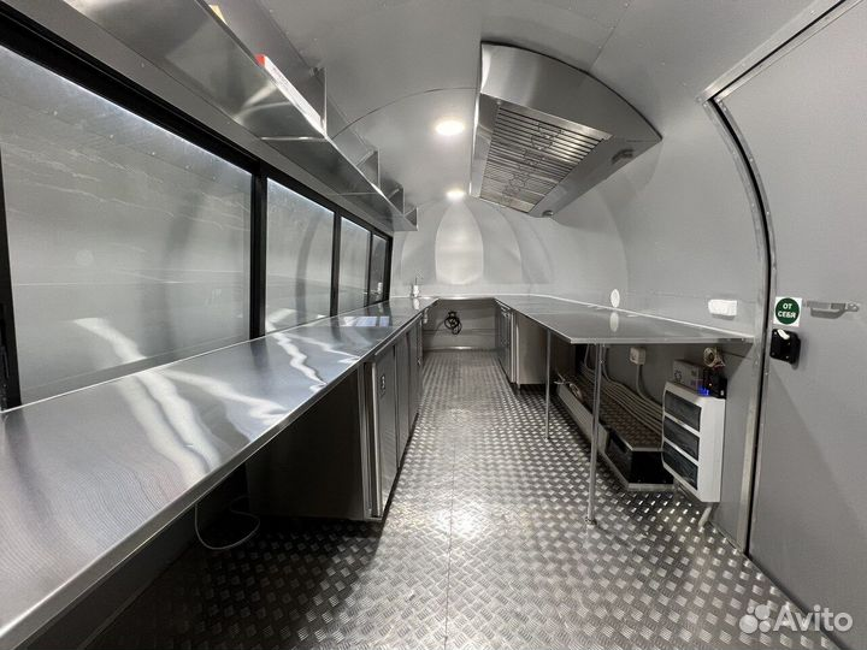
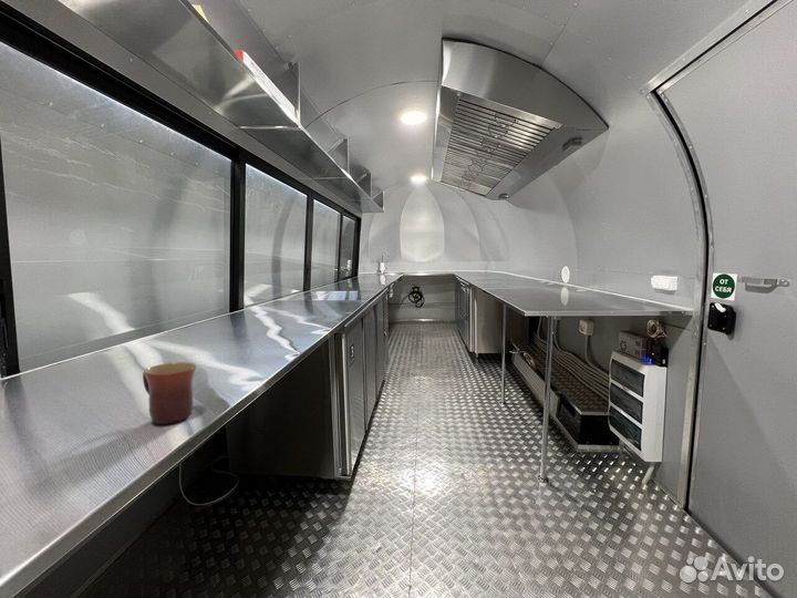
+ mug [142,361,197,425]
